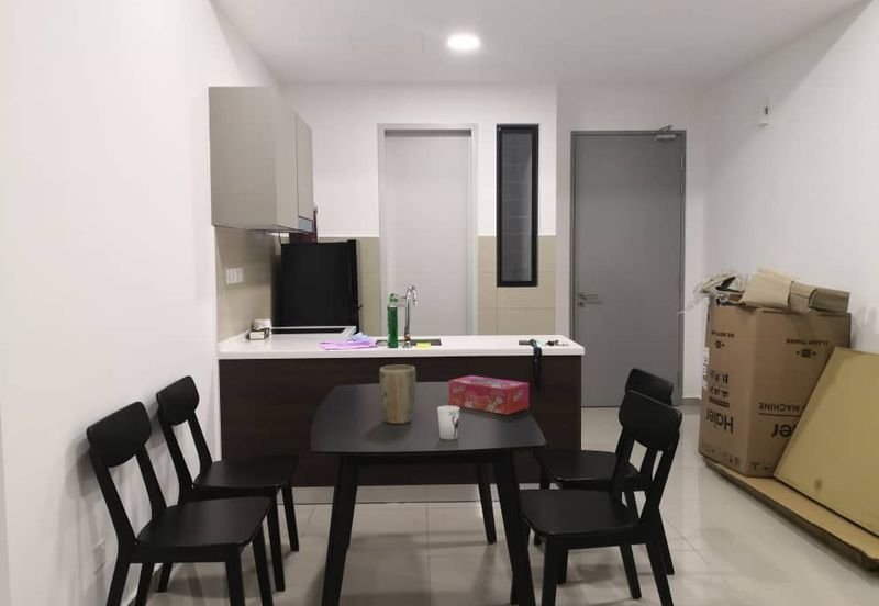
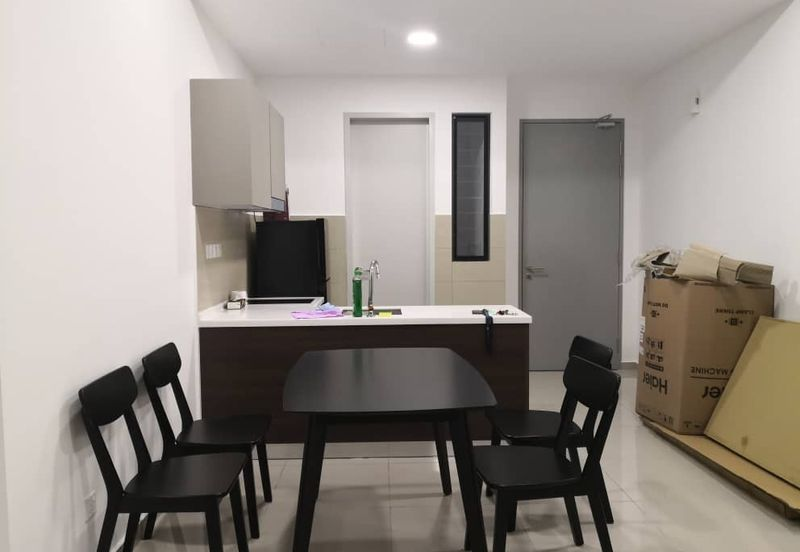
- tissue box [448,374,530,416]
- plant pot [378,364,418,425]
- cup [436,405,460,441]
